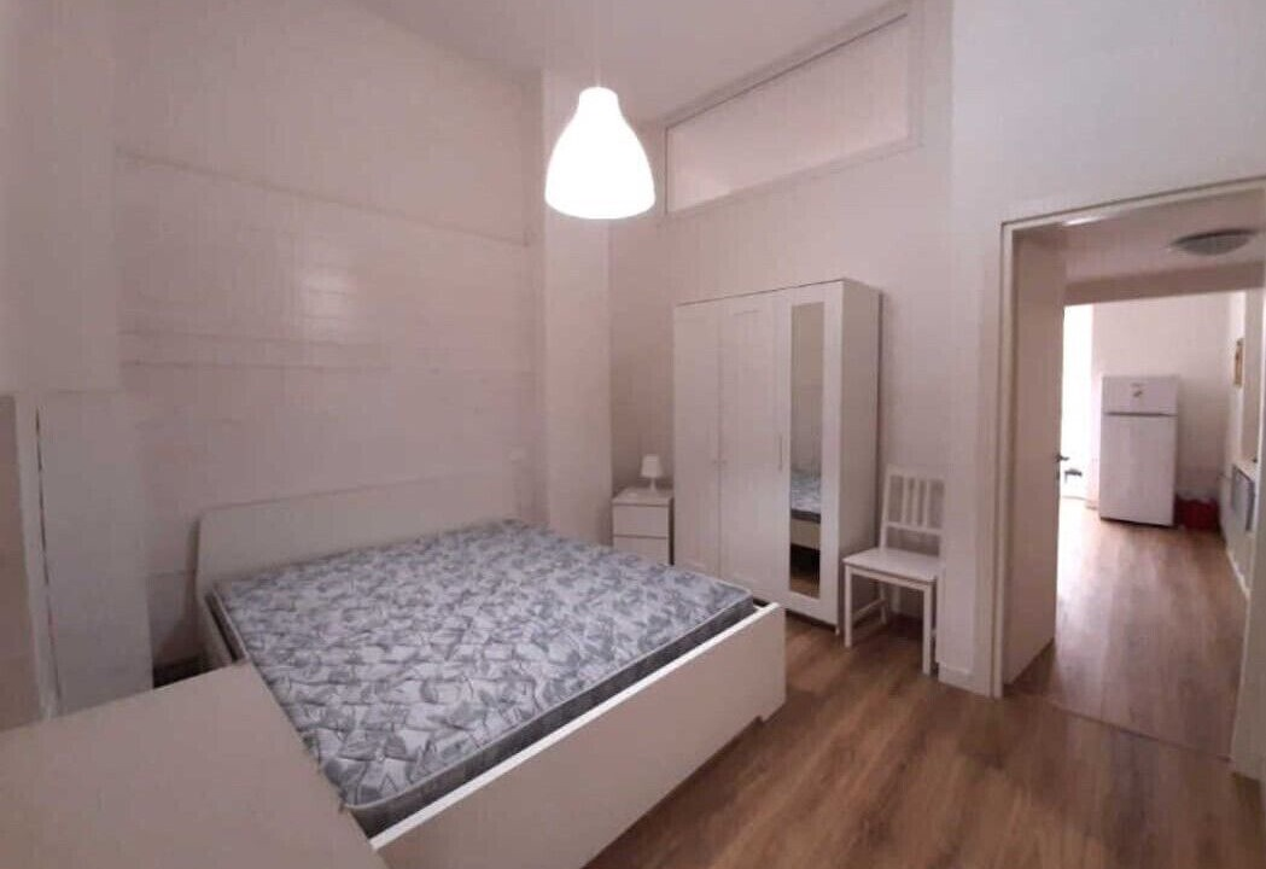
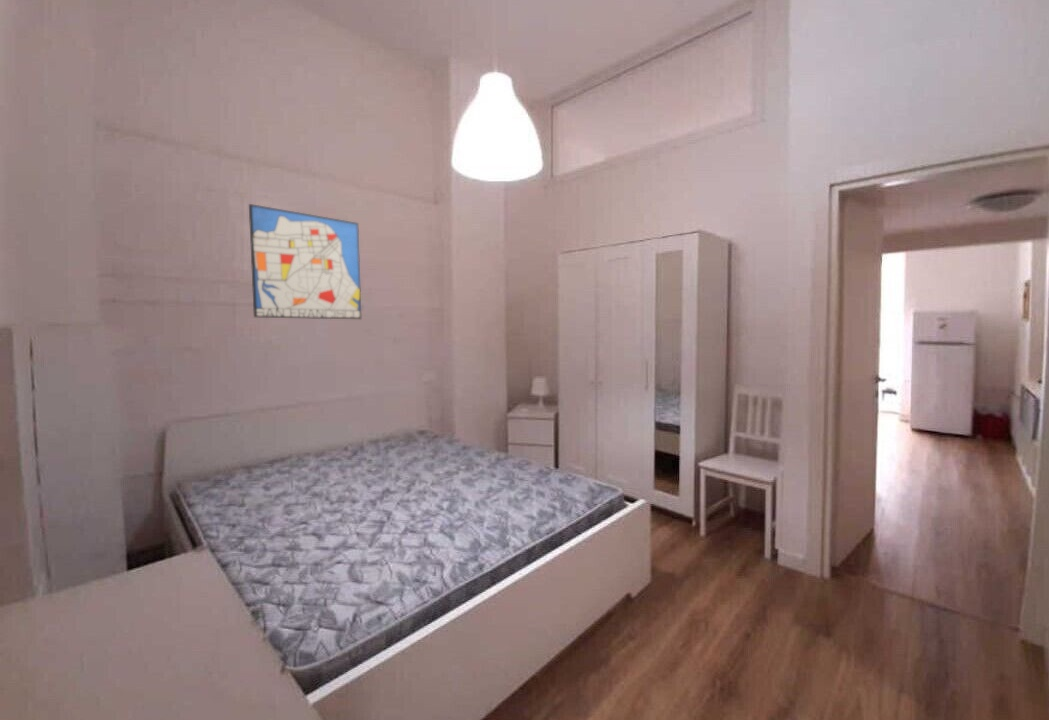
+ wall art [248,203,362,320]
